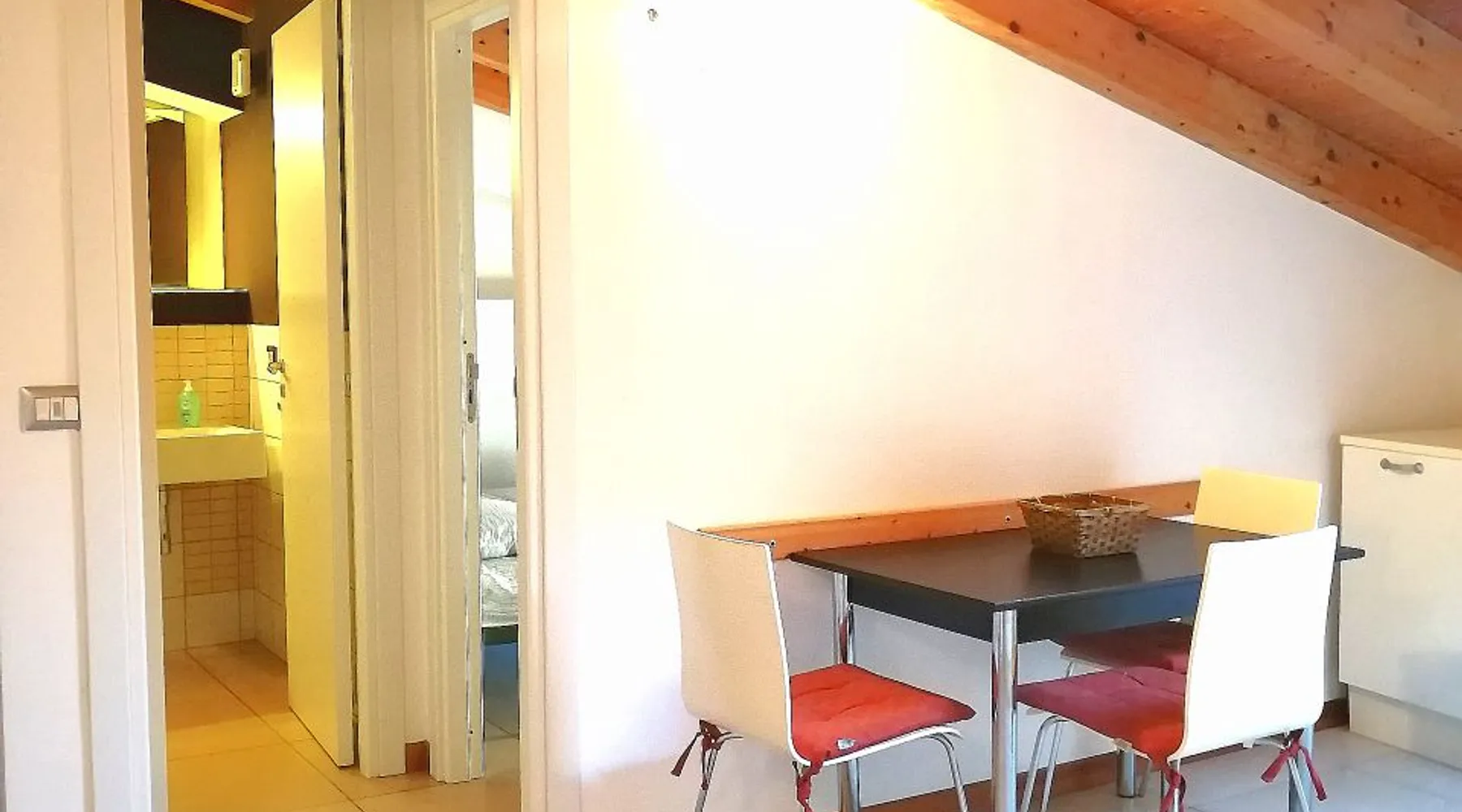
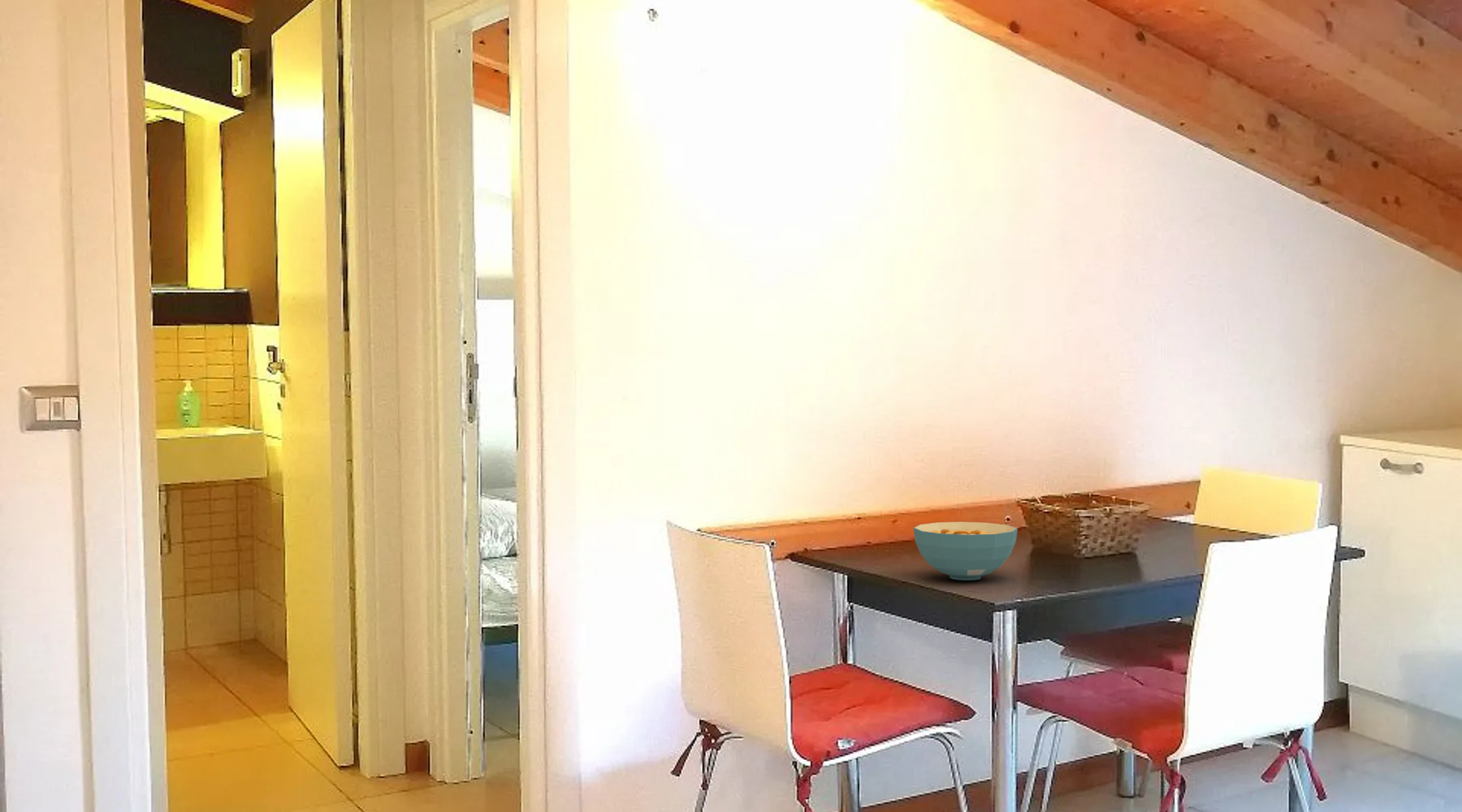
+ cereal bowl [913,521,1019,581]
